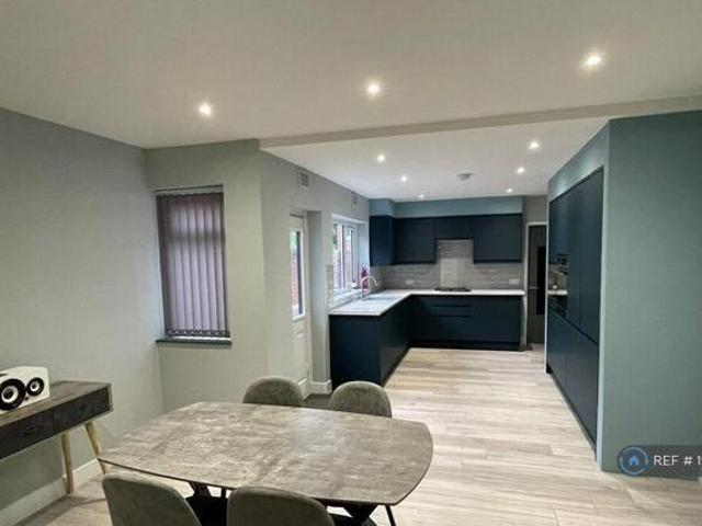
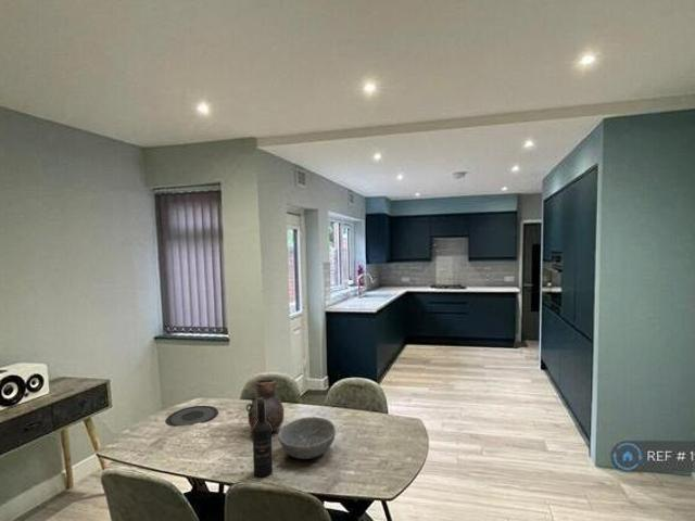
+ plate [165,405,219,428]
+ bowl [277,416,337,460]
+ vase [245,378,285,433]
+ wine bottle [252,397,274,478]
